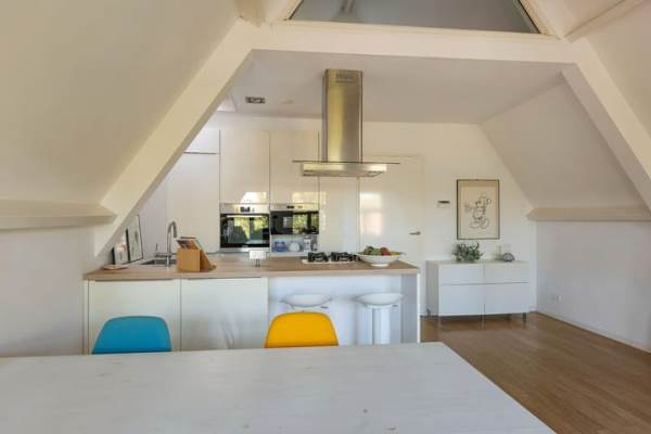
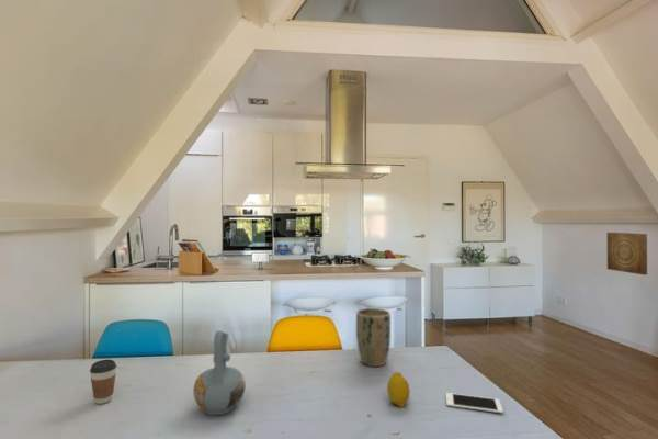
+ plant pot [355,307,392,368]
+ wall art [606,232,648,277]
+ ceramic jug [192,329,247,416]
+ coffee cup [89,359,117,405]
+ fruit [386,371,411,408]
+ cell phone [445,392,504,415]
